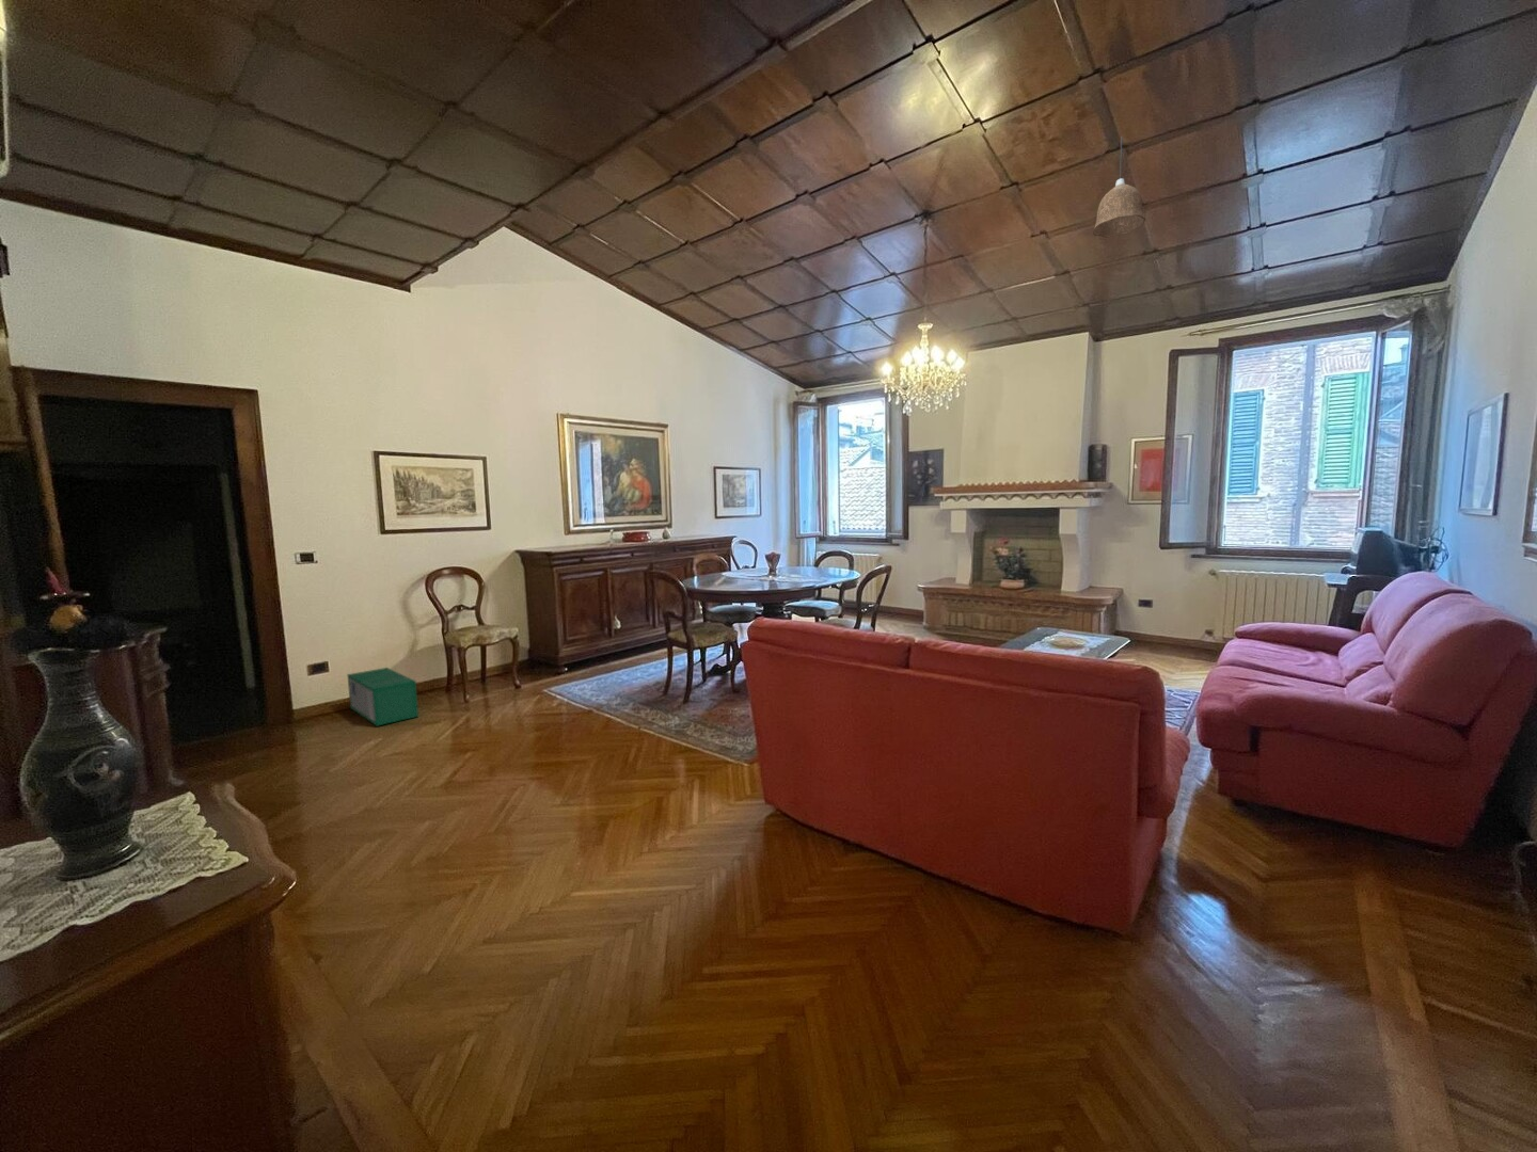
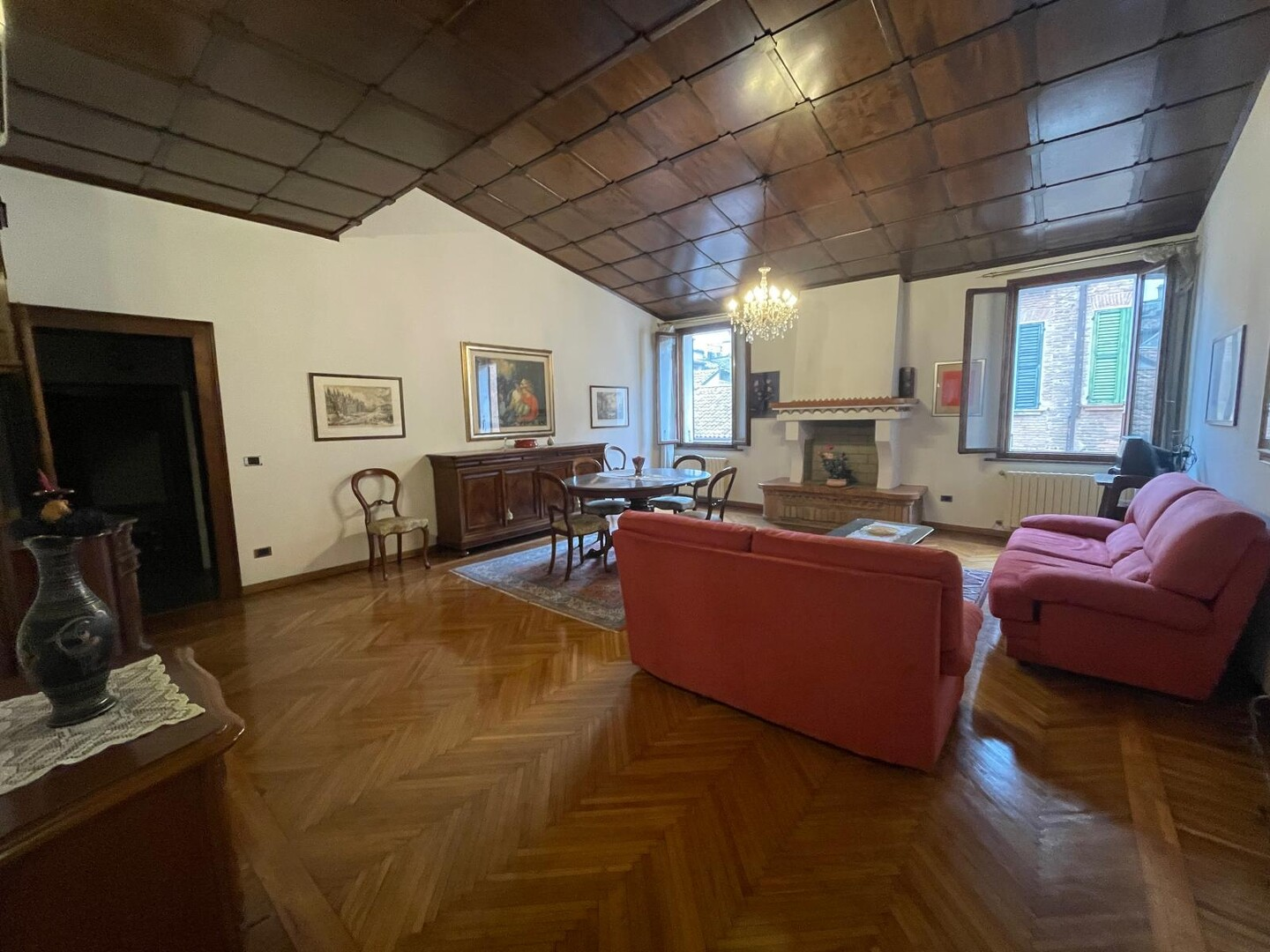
- storage bin [346,667,420,727]
- pendant lamp [1092,136,1146,238]
